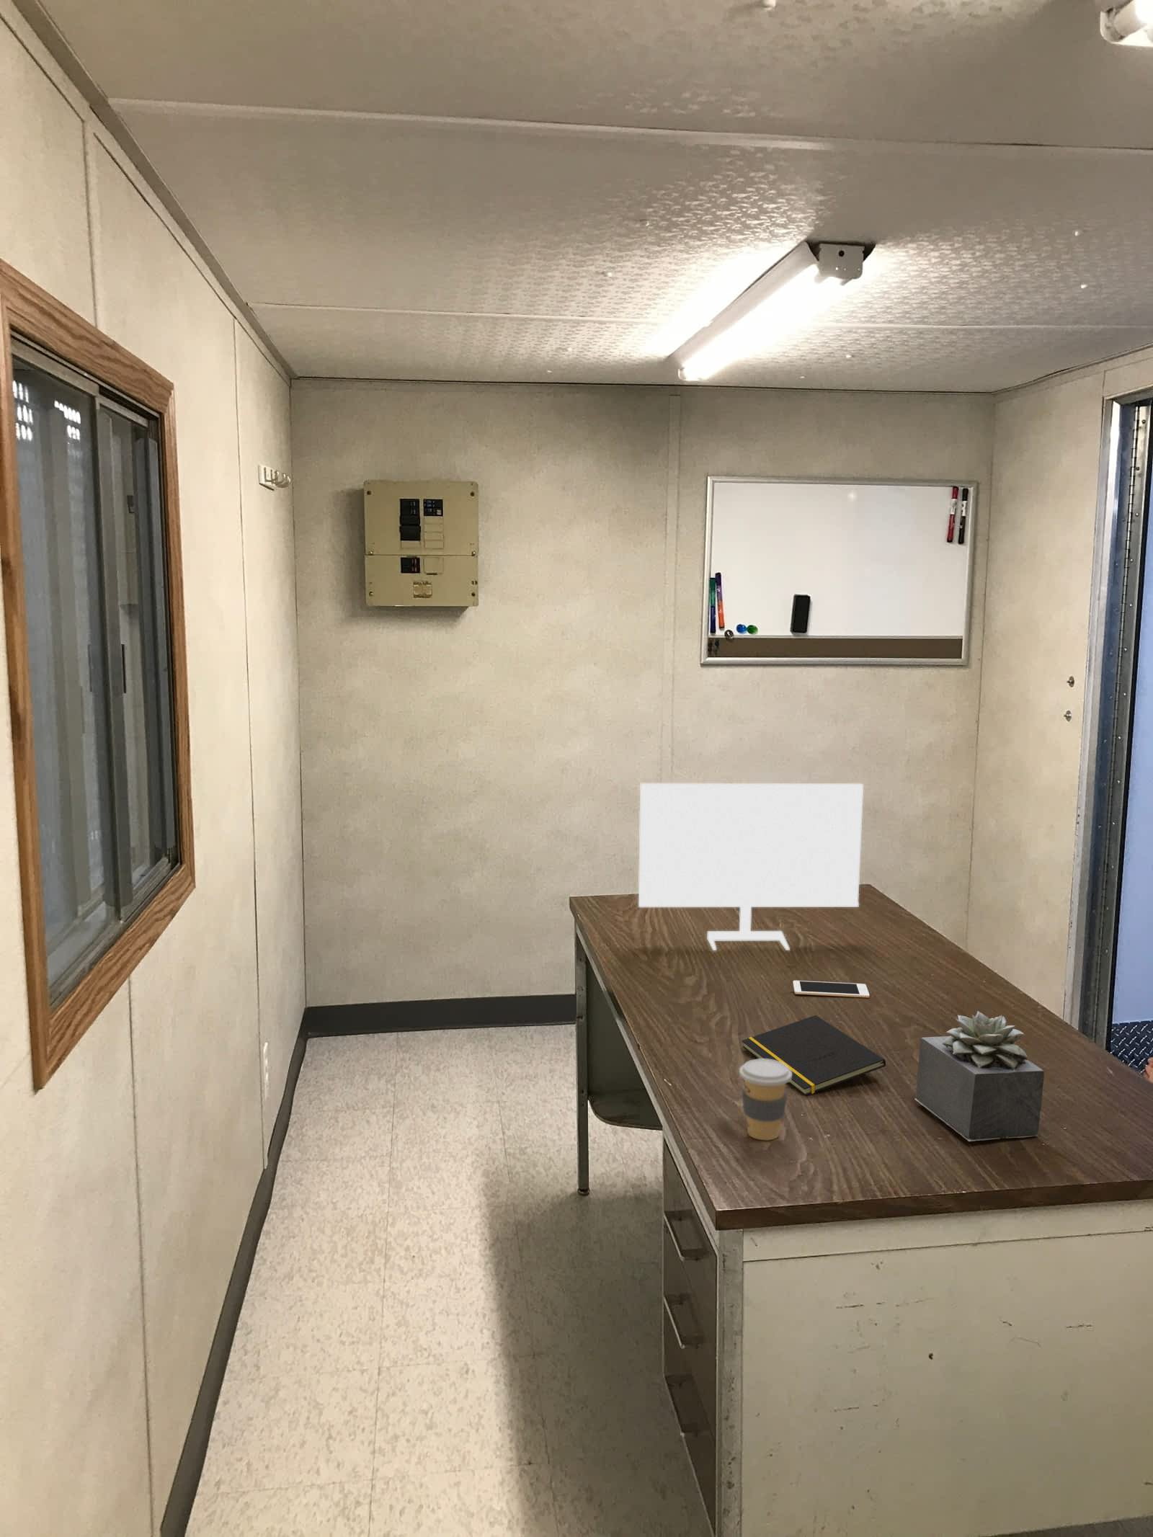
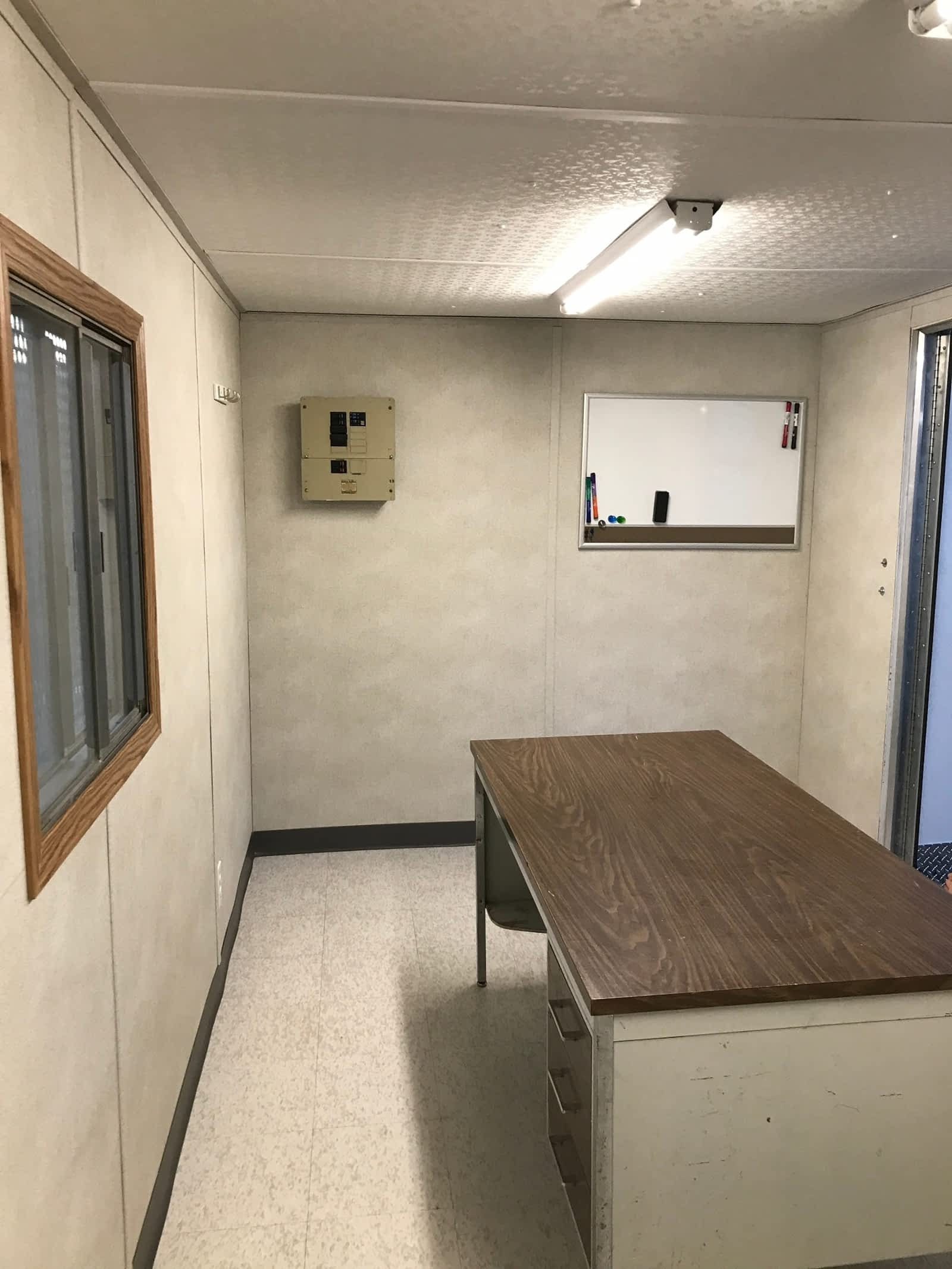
- succulent plant [913,1010,1045,1142]
- cell phone [792,980,871,999]
- monitor [638,782,864,951]
- coffee cup [739,1059,792,1141]
- notepad [741,1015,887,1096]
